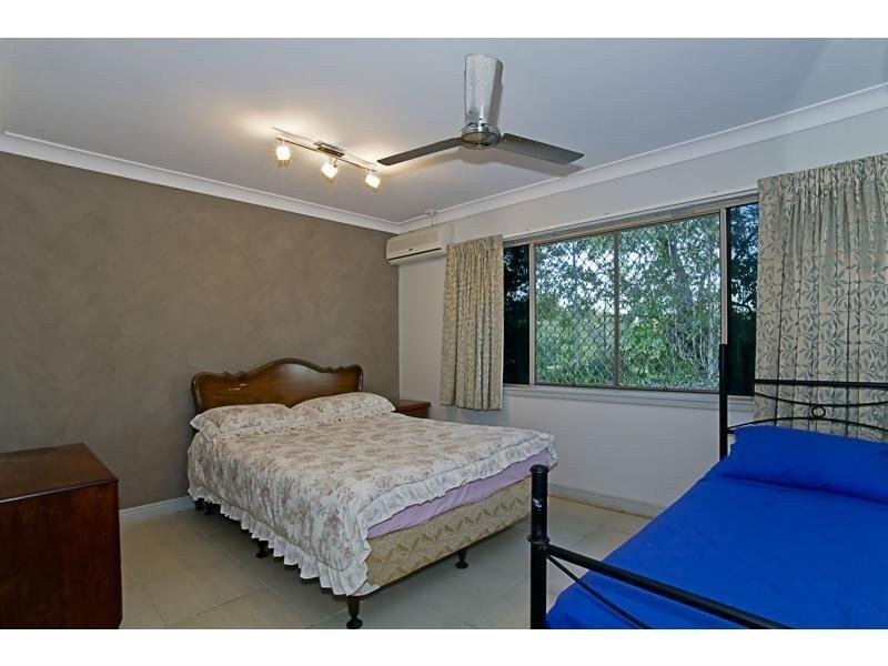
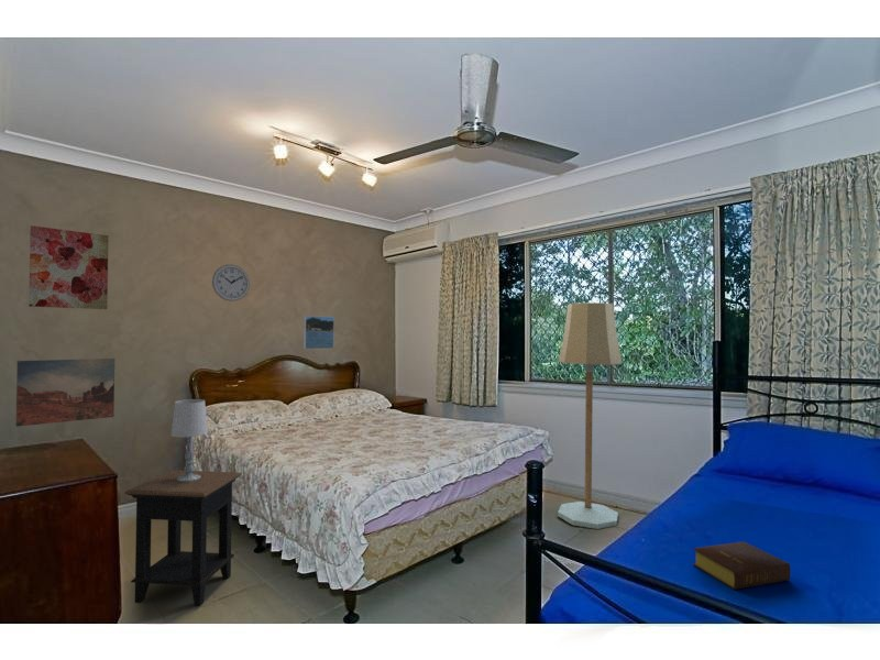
+ wall art [28,224,110,310]
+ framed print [302,315,336,350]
+ bible [692,540,792,591]
+ table lamp [170,398,209,482]
+ floor lamp [557,301,623,530]
+ side table [123,469,243,607]
+ wall art [15,358,116,428]
+ wall clock [211,264,251,302]
